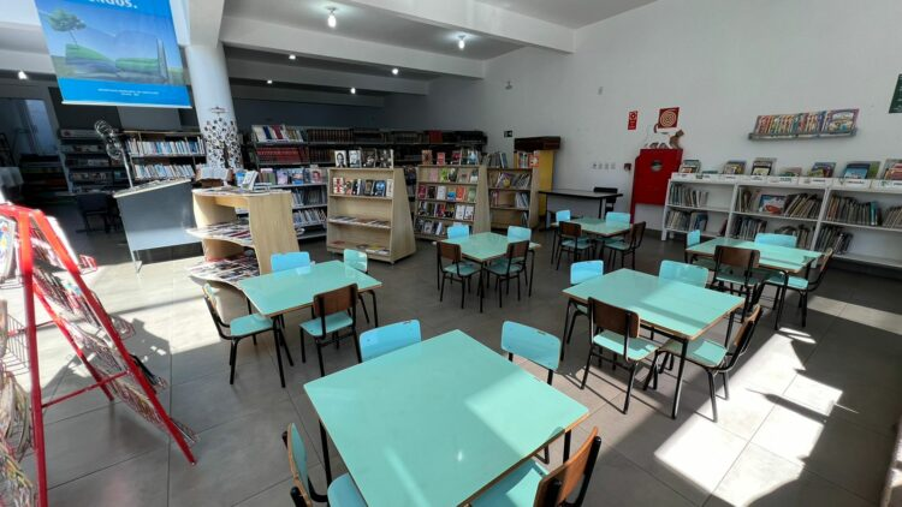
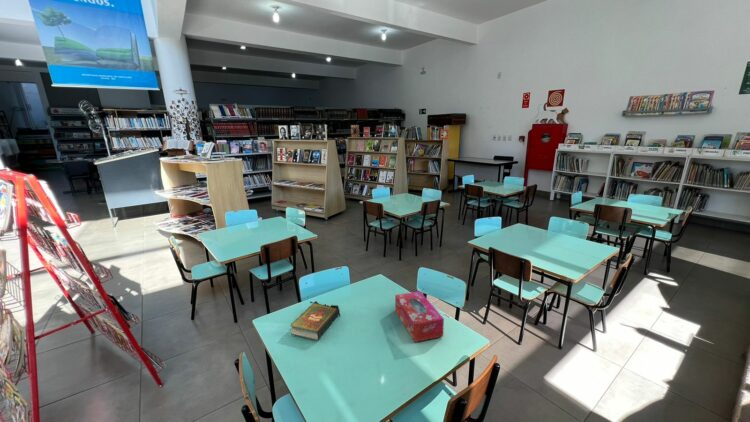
+ book [289,300,341,341]
+ tissue box [394,290,445,343]
